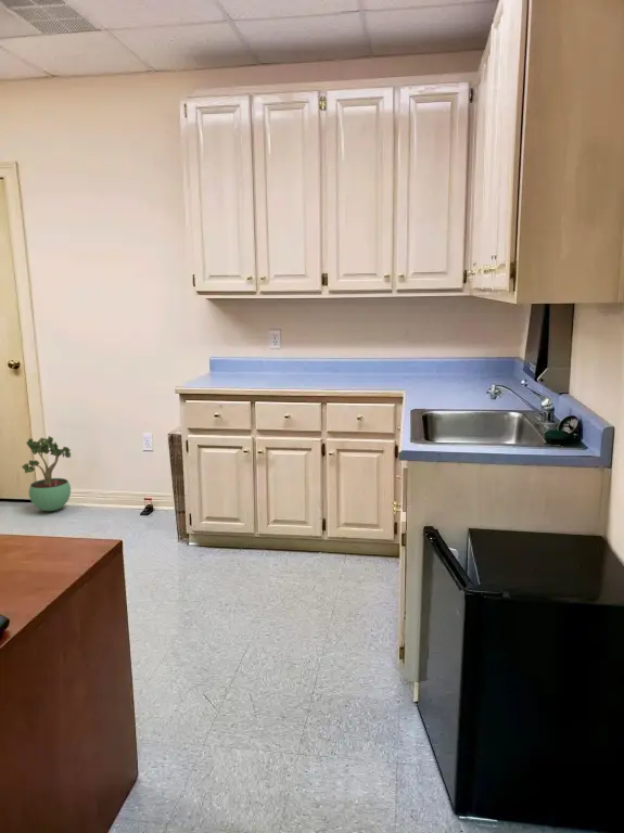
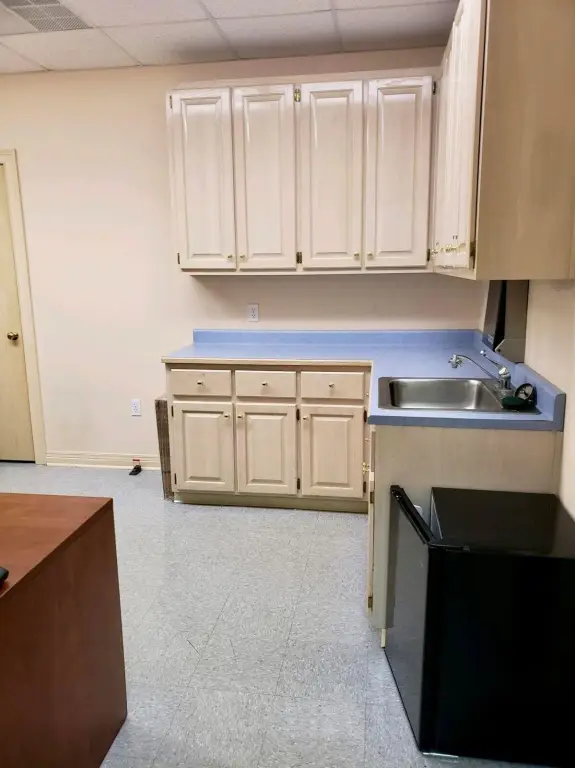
- potted plant [21,435,72,512]
